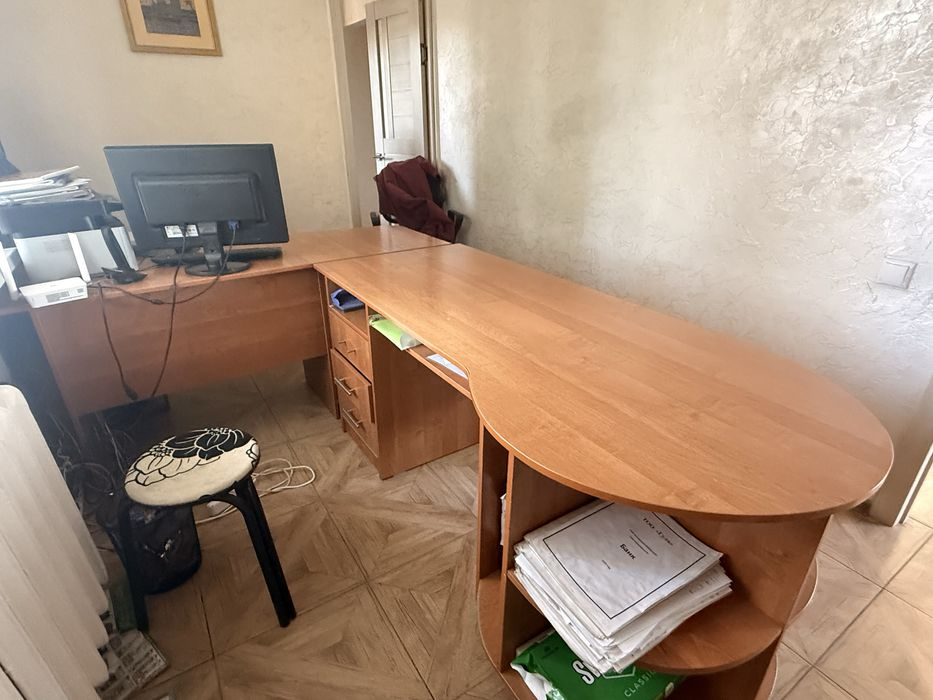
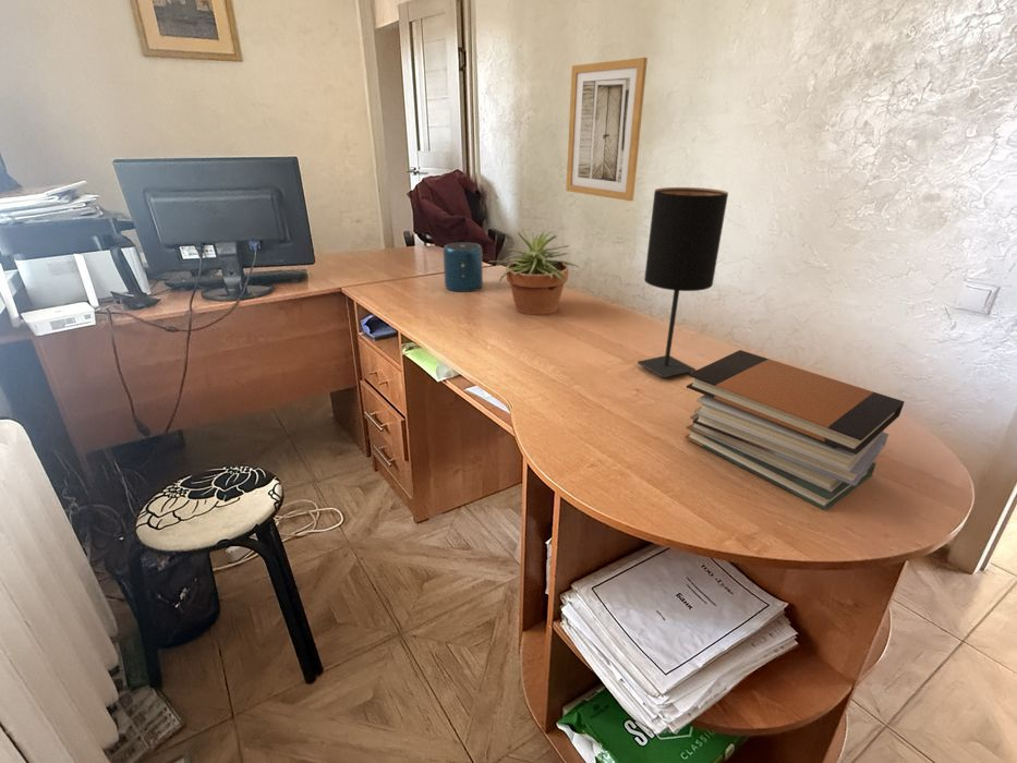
+ speaker [443,242,484,293]
+ wall art [565,57,649,202]
+ table lamp [637,186,729,379]
+ book stack [683,349,905,511]
+ potted plant [486,228,581,316]
